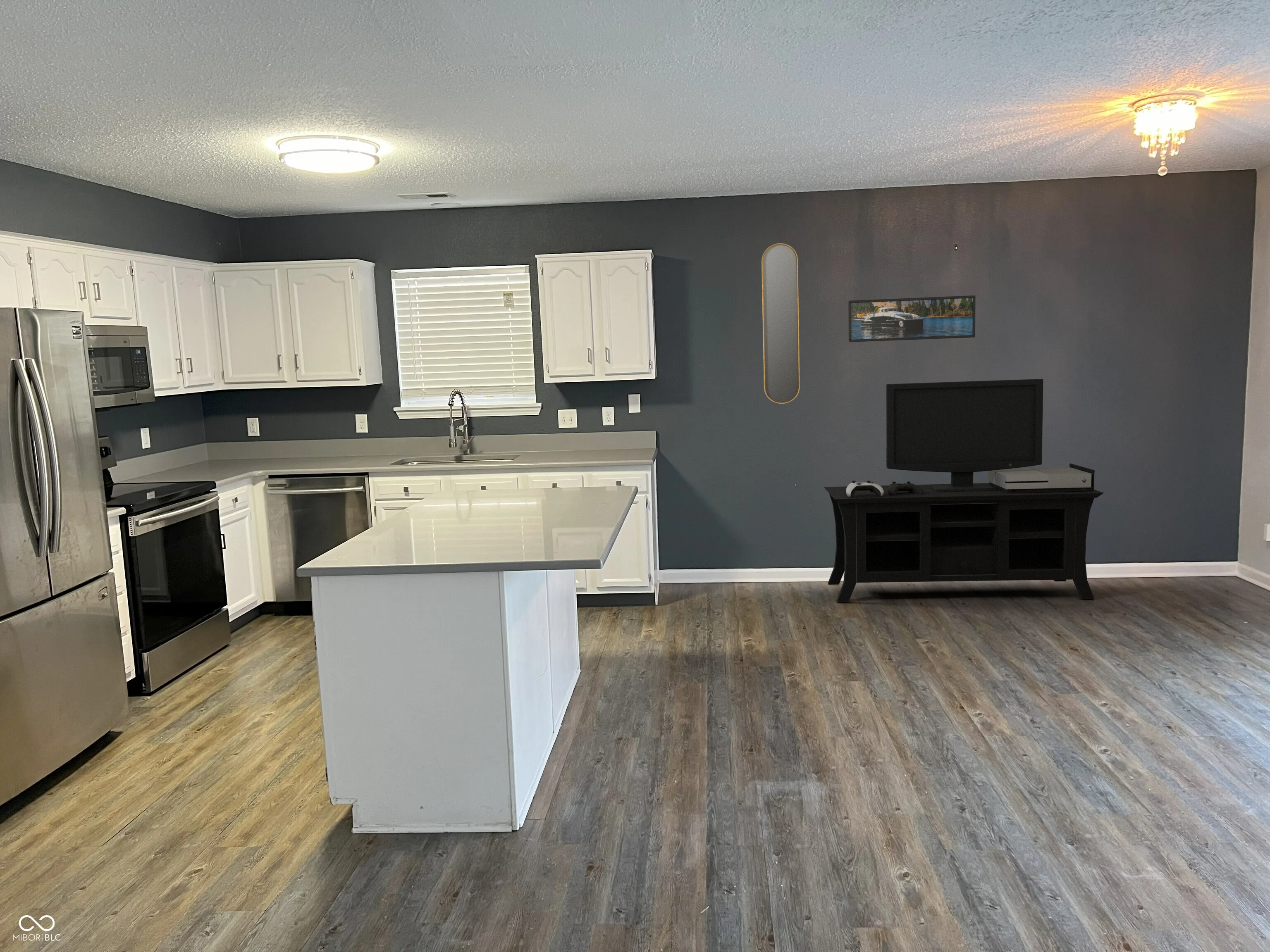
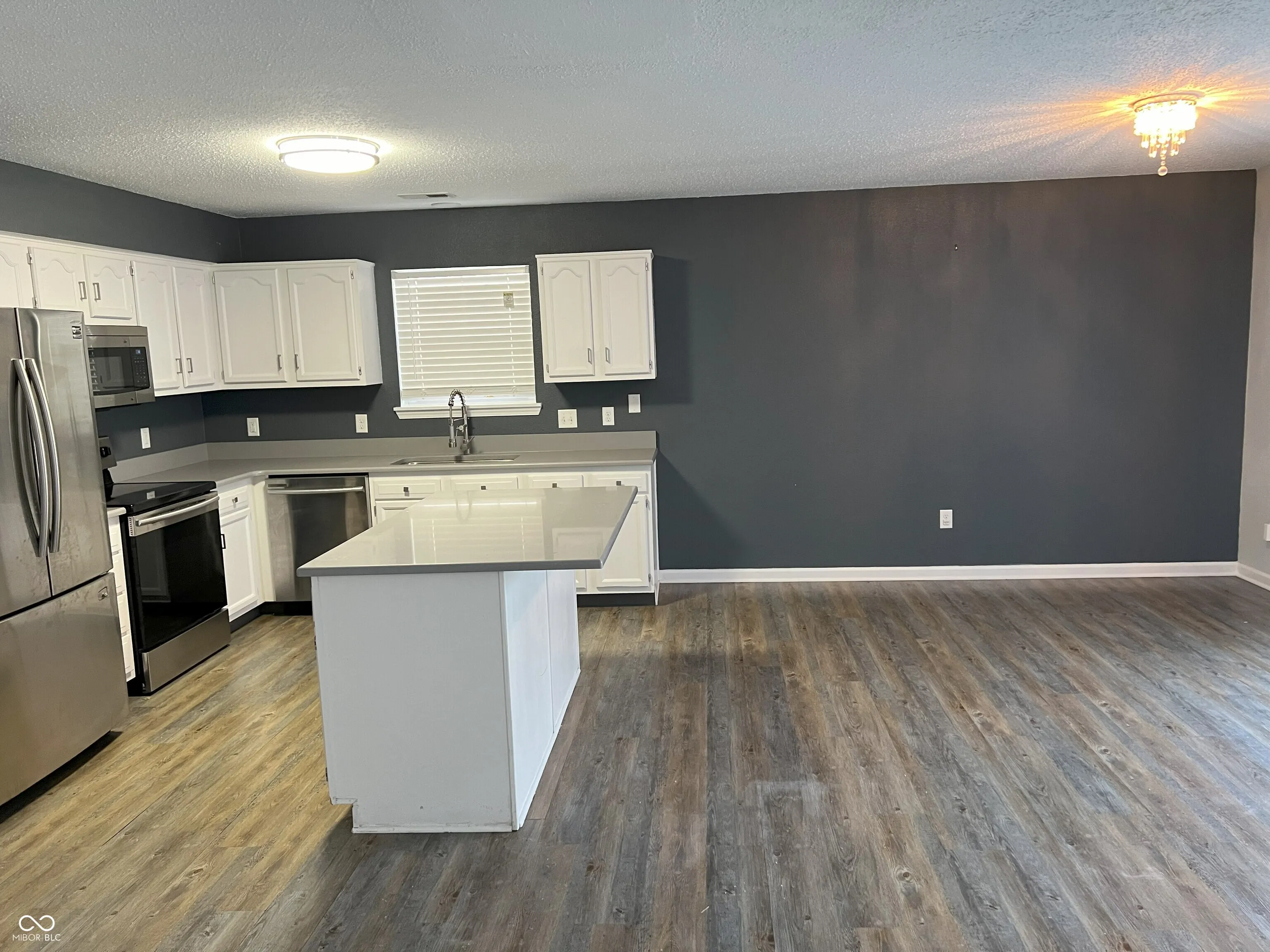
- media console [824,378,1104,603]
- home mirror [761,243,800,404]
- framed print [848,295,976,343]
